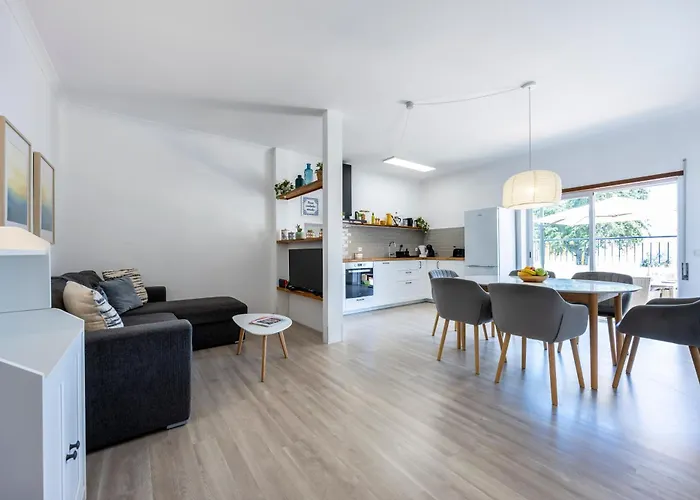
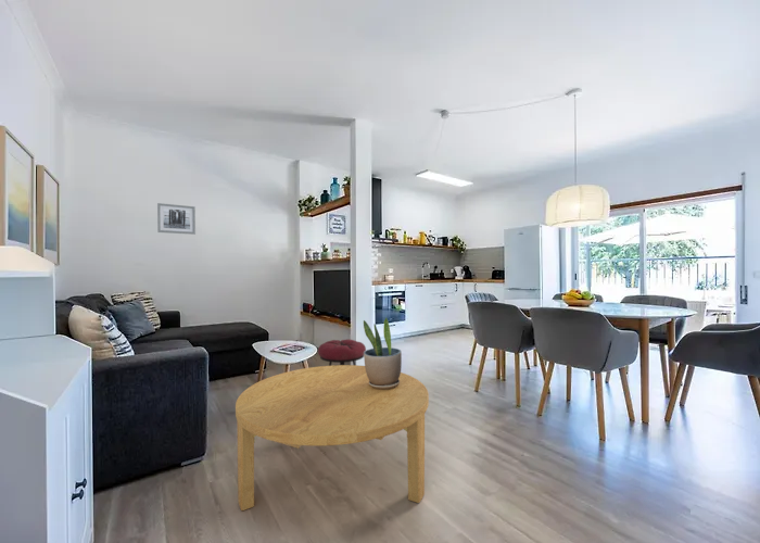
+ coffee table [235,364,430,512]
+ stool [317,338,367,366]
+ potted plant [363,317,403,389]
+ wall art [156,202,197,236]
